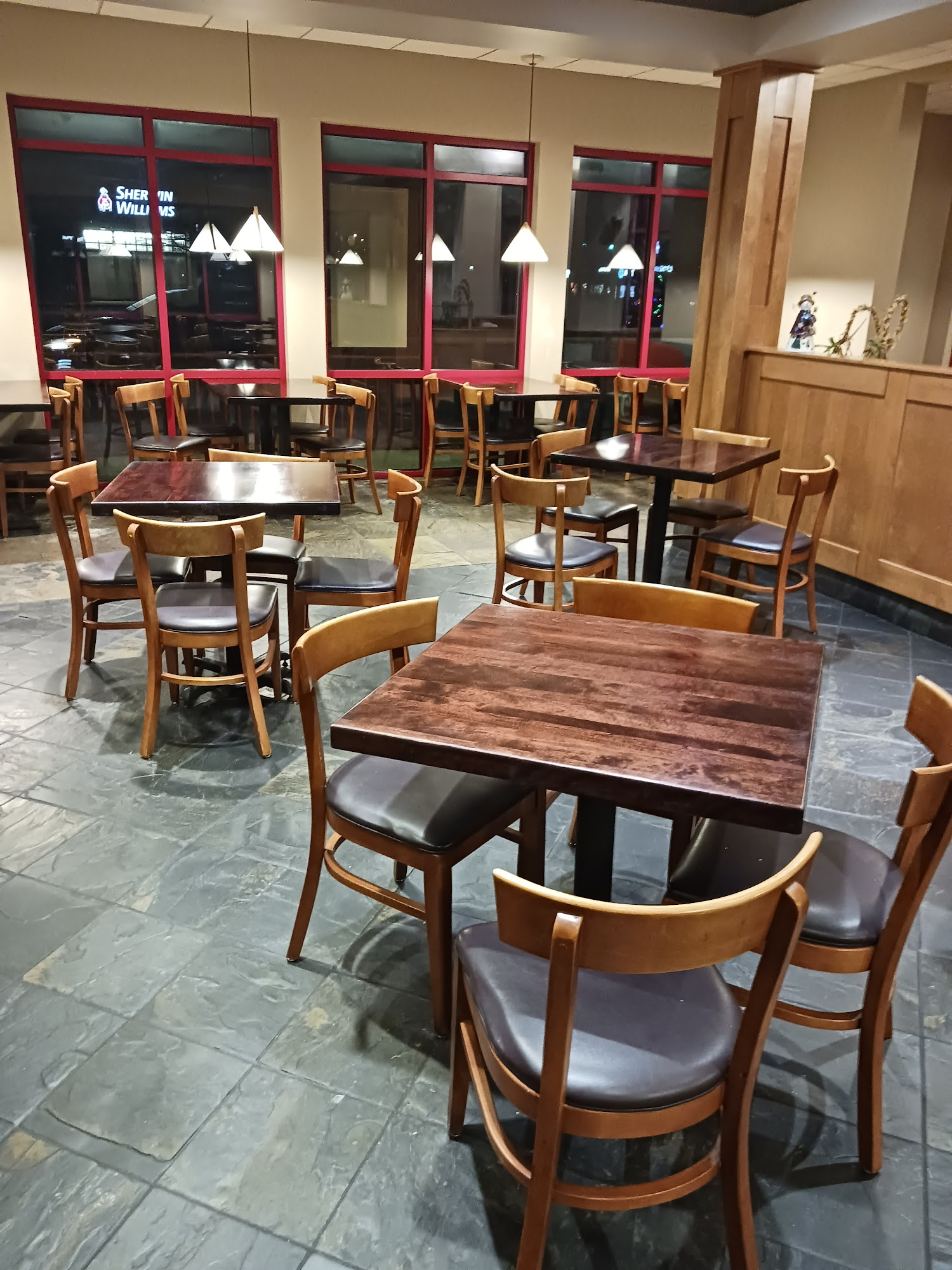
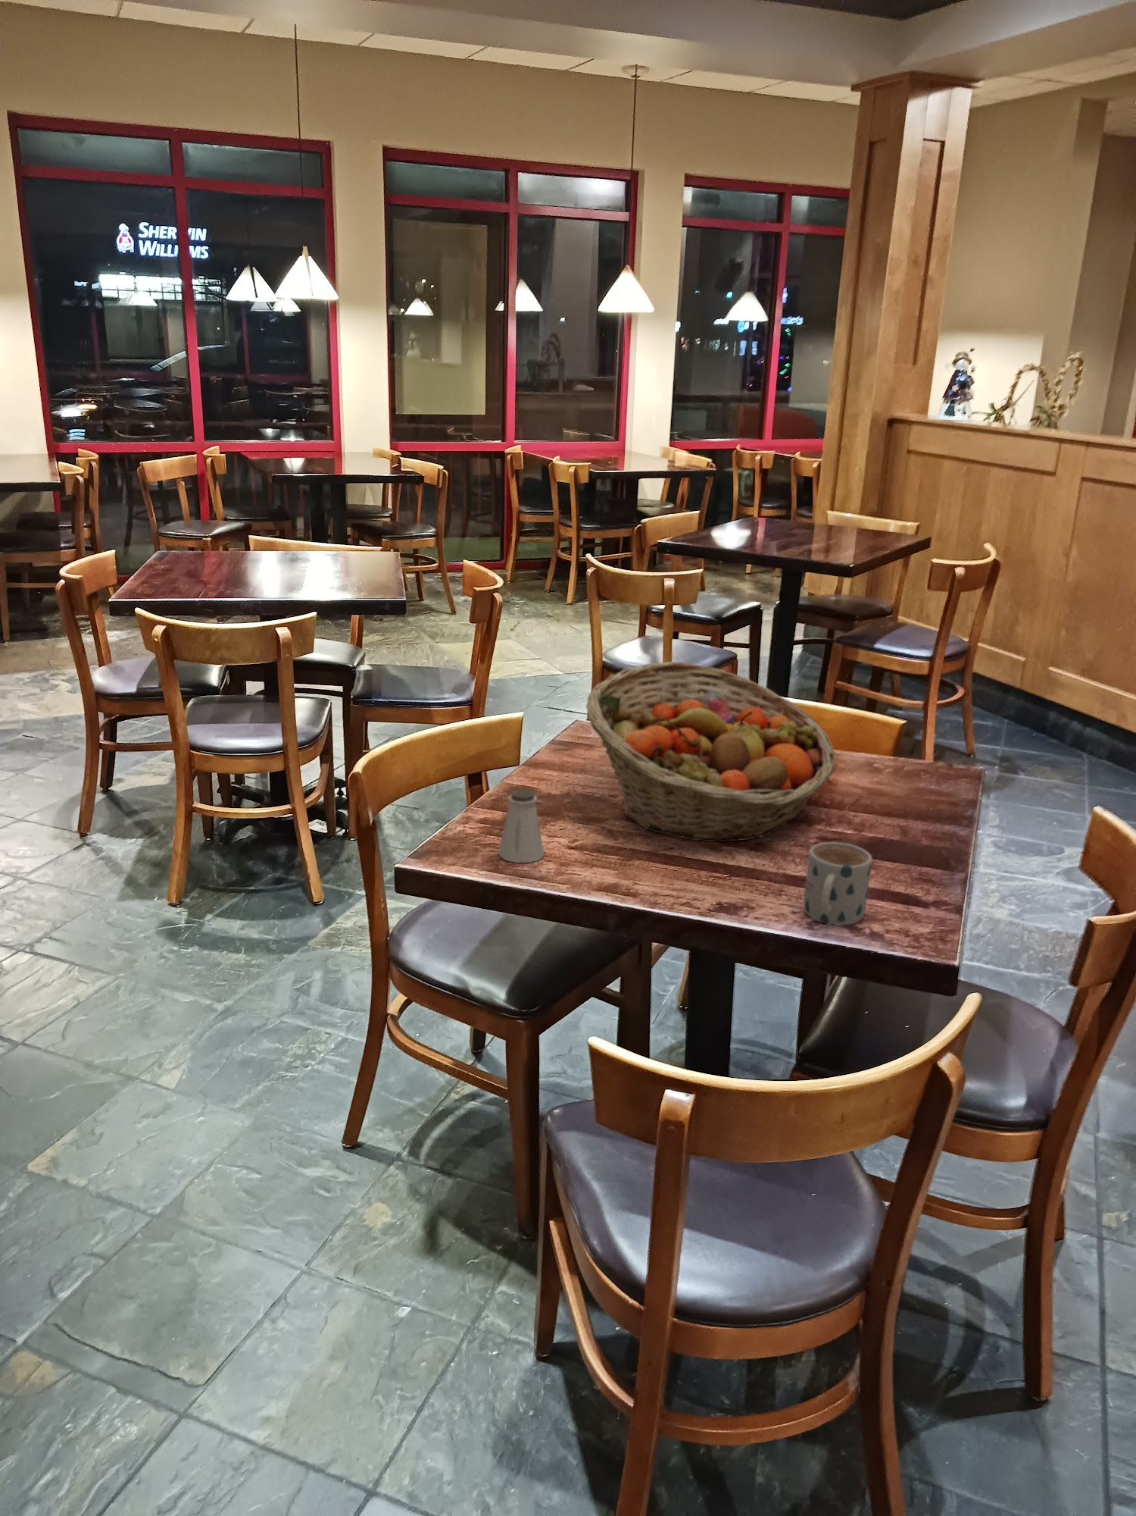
+ saltshaker [498,789,545,863]
+ mug [803,842,873,926]
+ fruit basket [586,661,836,842]
